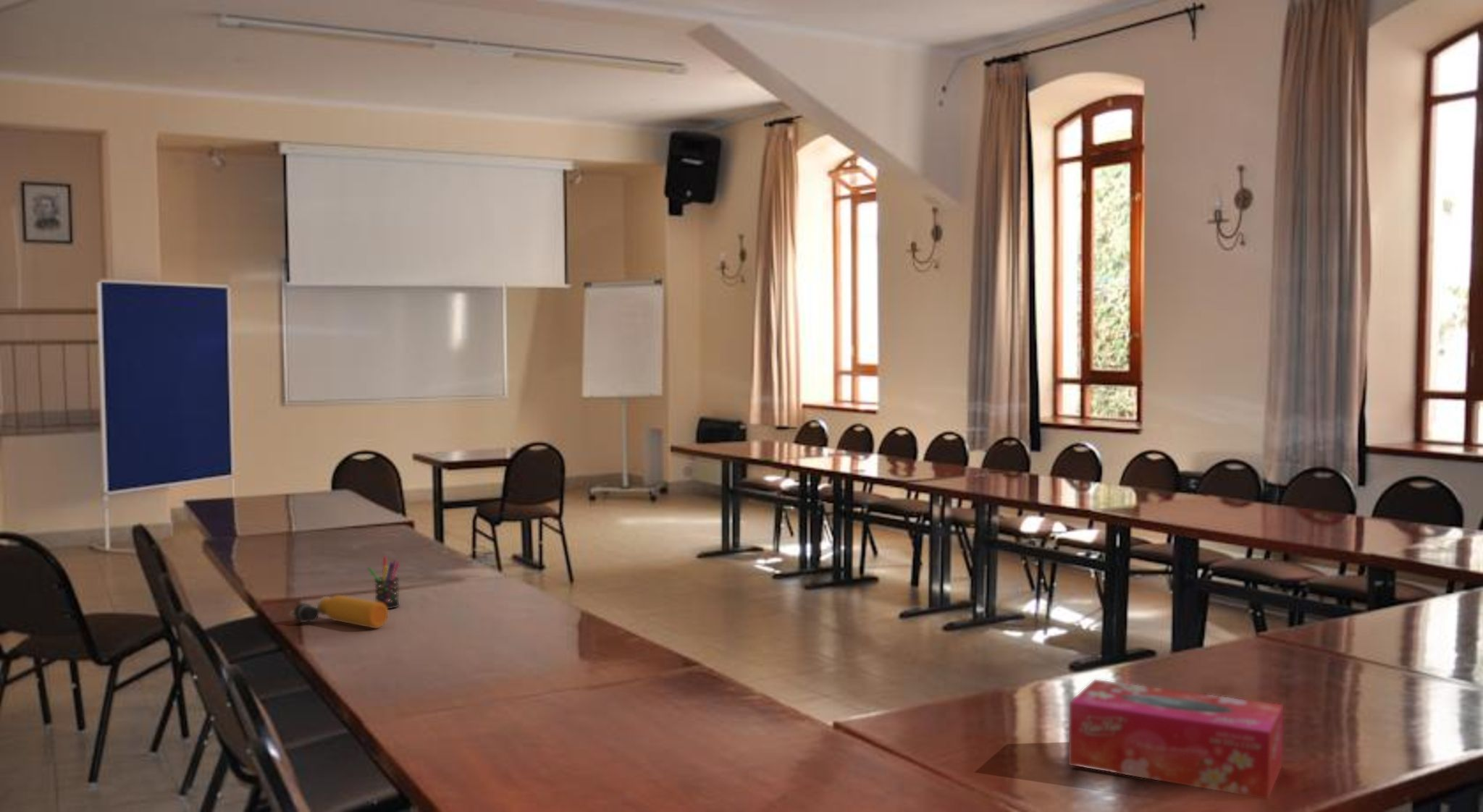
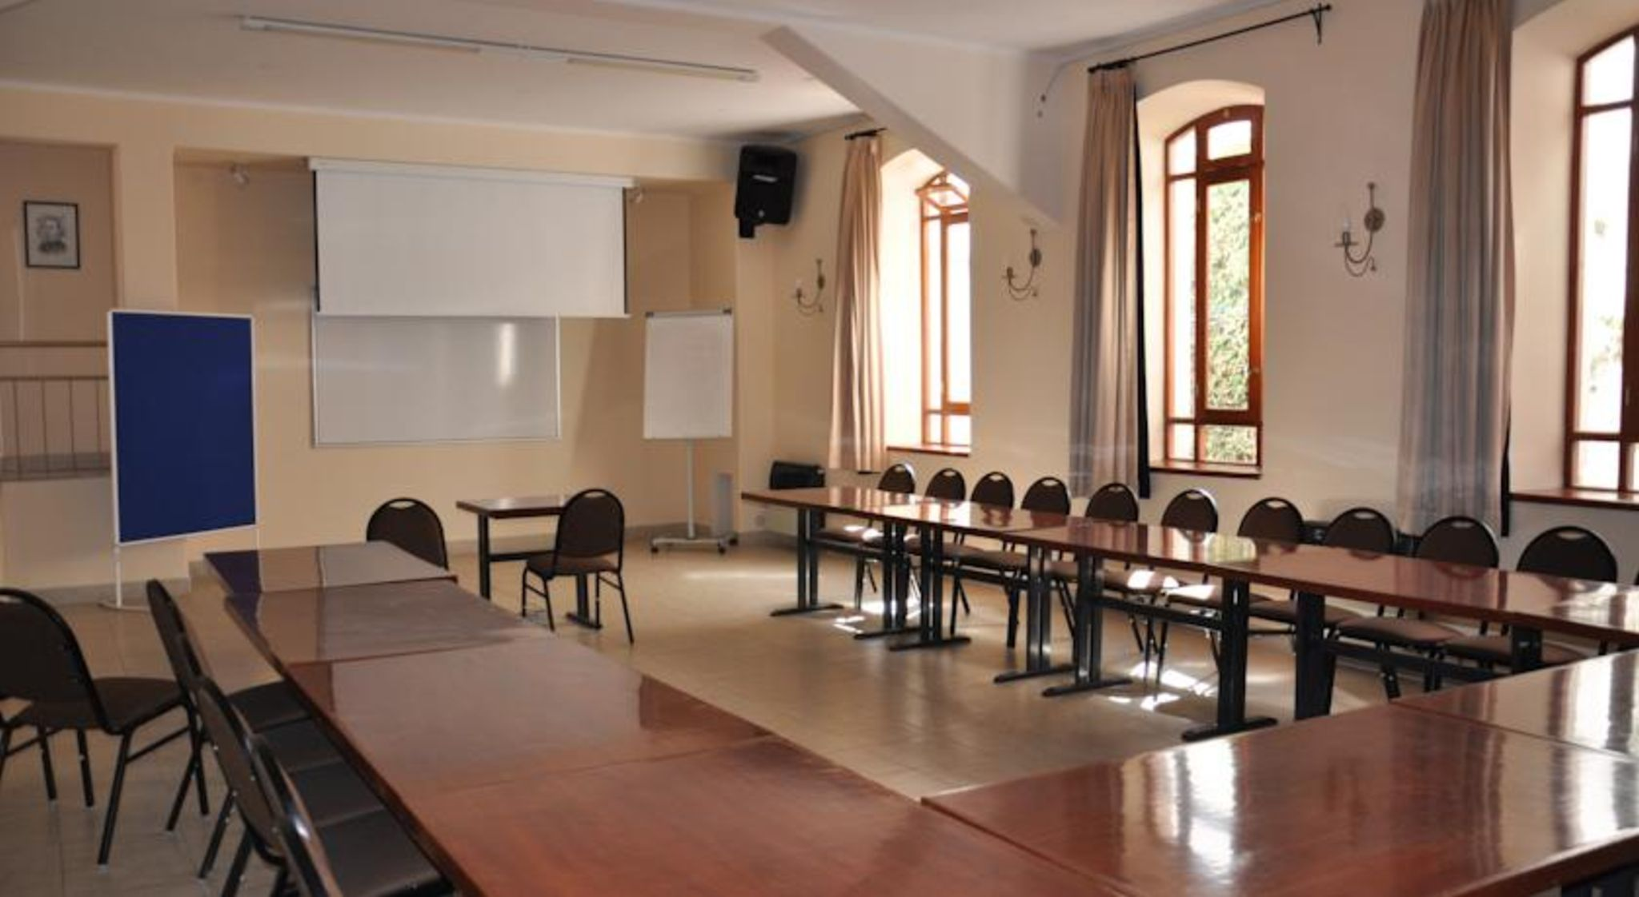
- water bottle [289,595,389,629]
- tissue box [1068,679,1284,800]
- pen holder [367,556,400,609]
